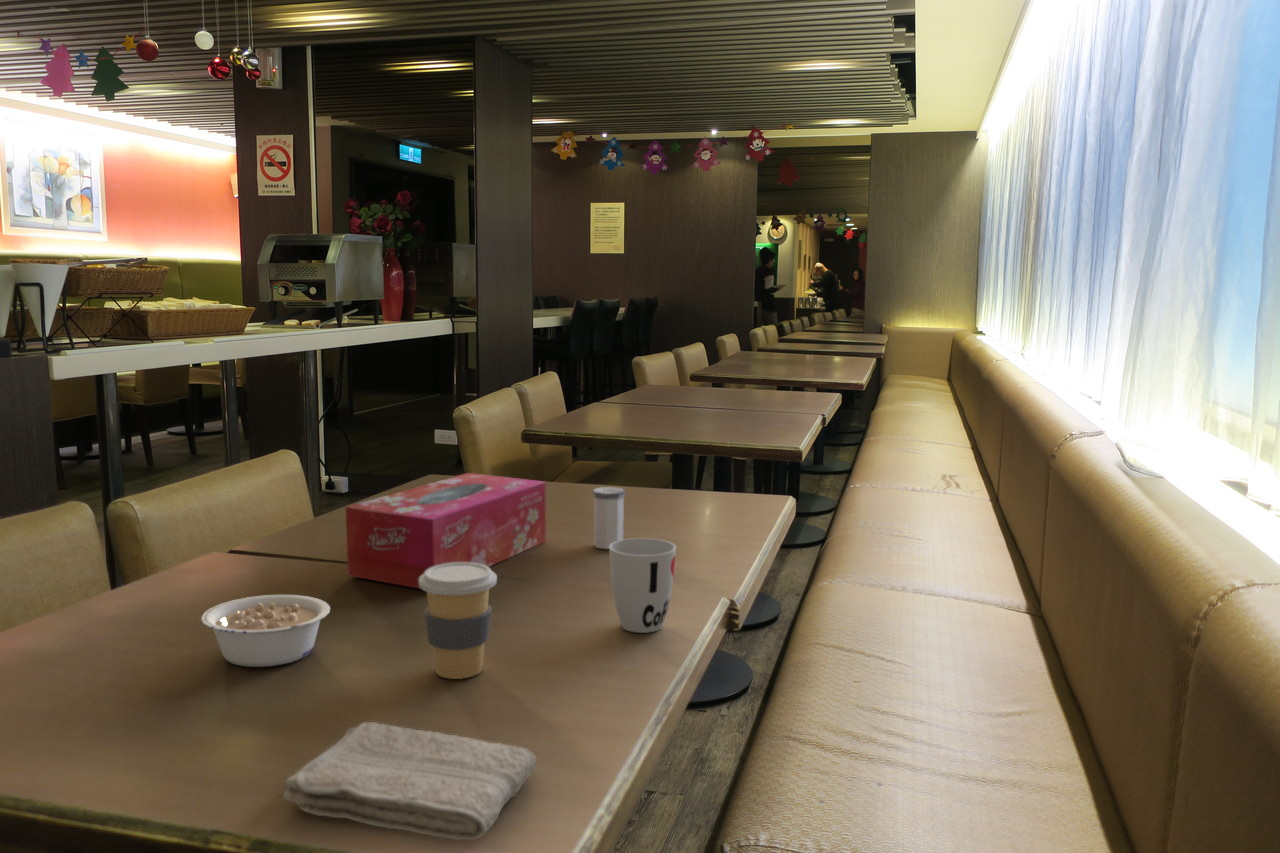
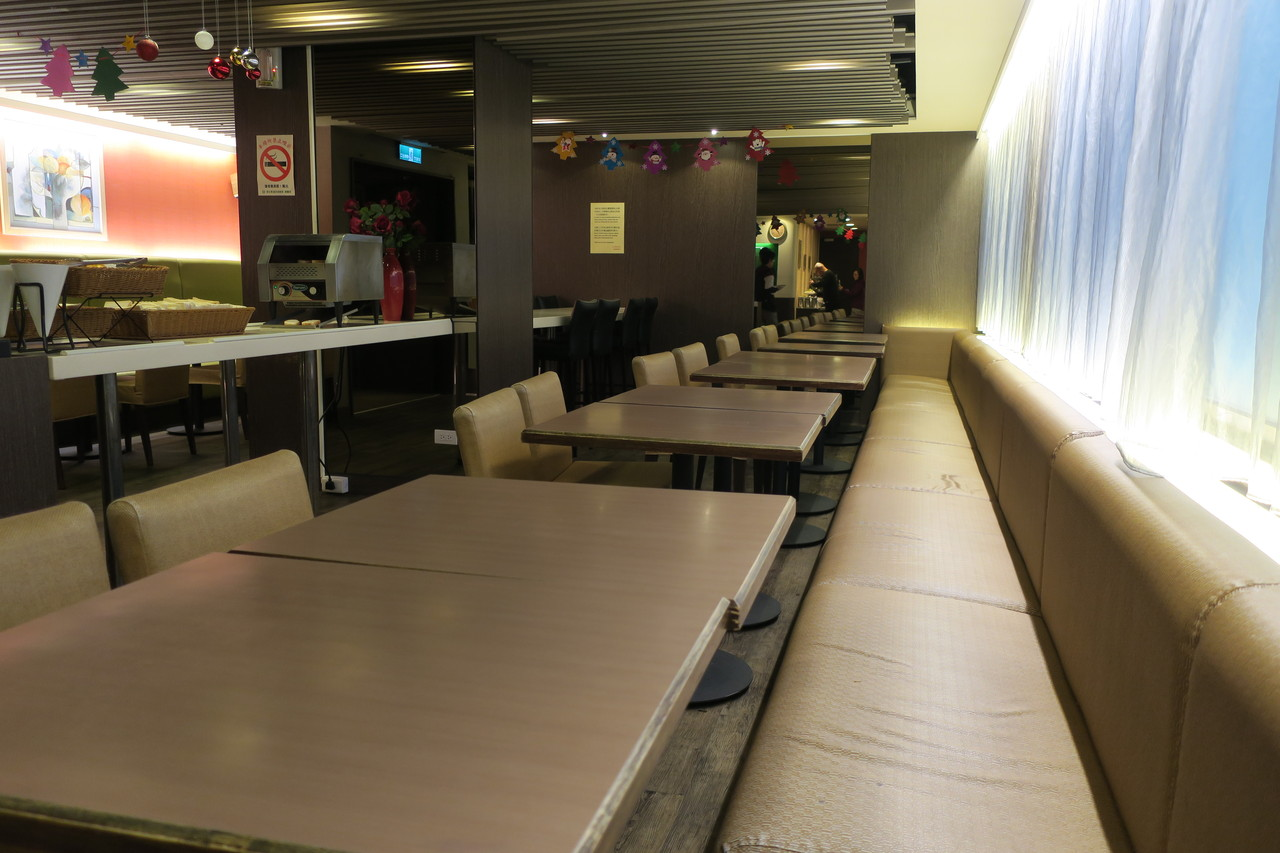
- cup [608,537,677,634]
- washcloth [283,721,538,841]
- salt shaker [592,486,626,550]
- coffee cup [419,562,498,680]
- tissue box [345,472,547,590]
- legume [200,594,331,668]
